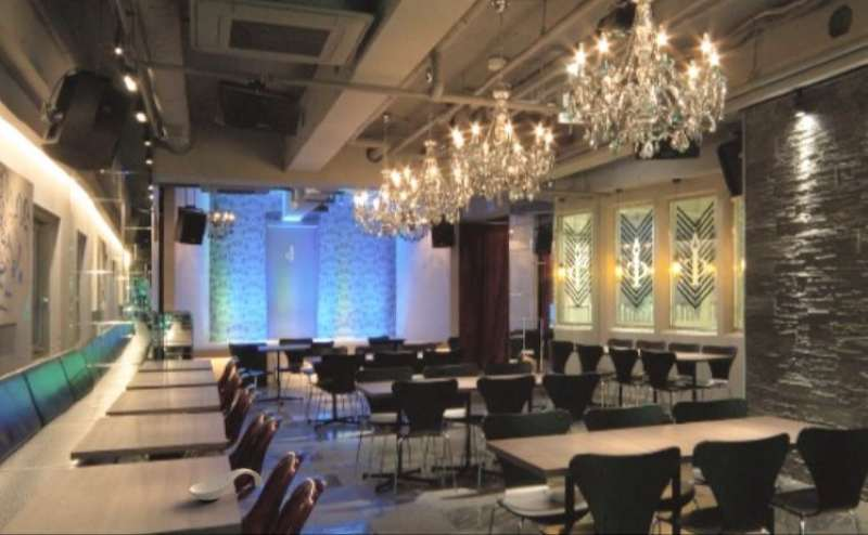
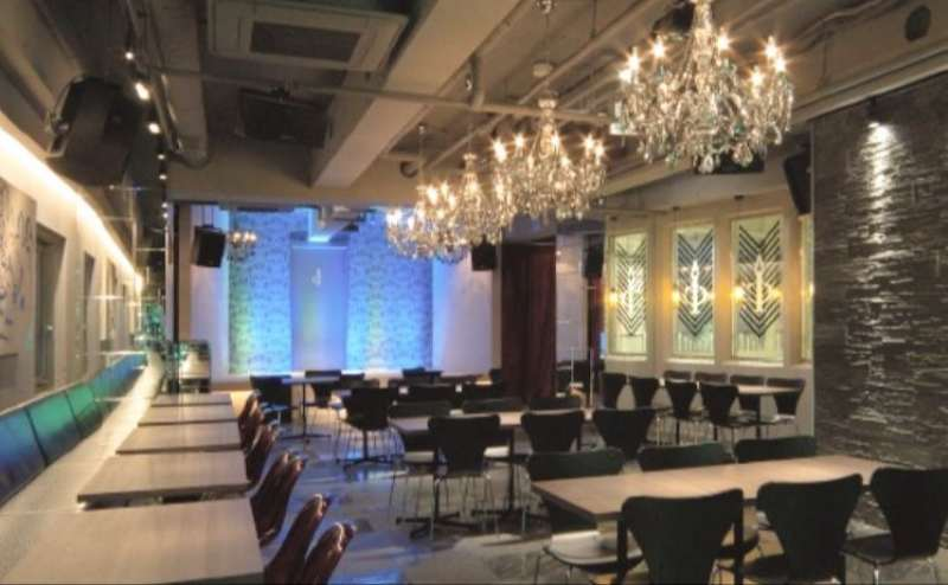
- spoon rest [188,468,264,501]
